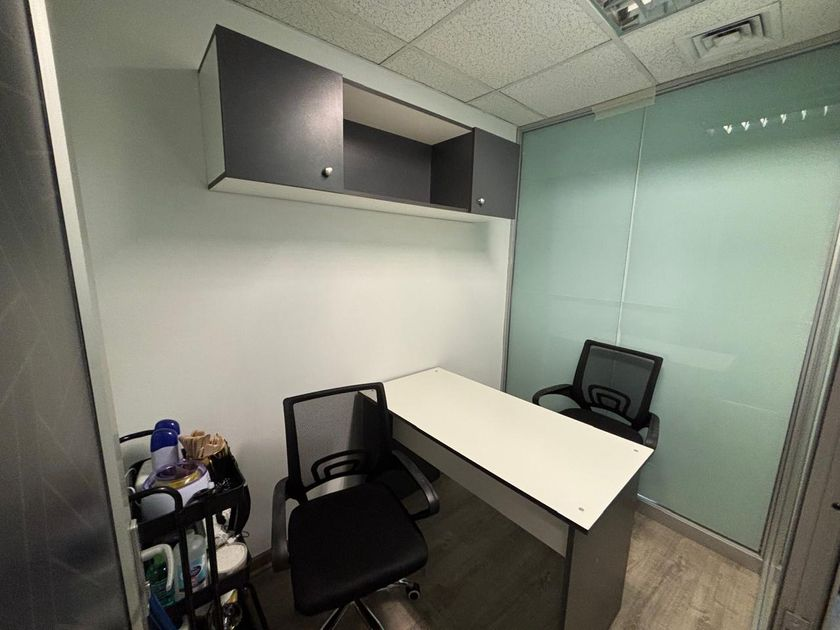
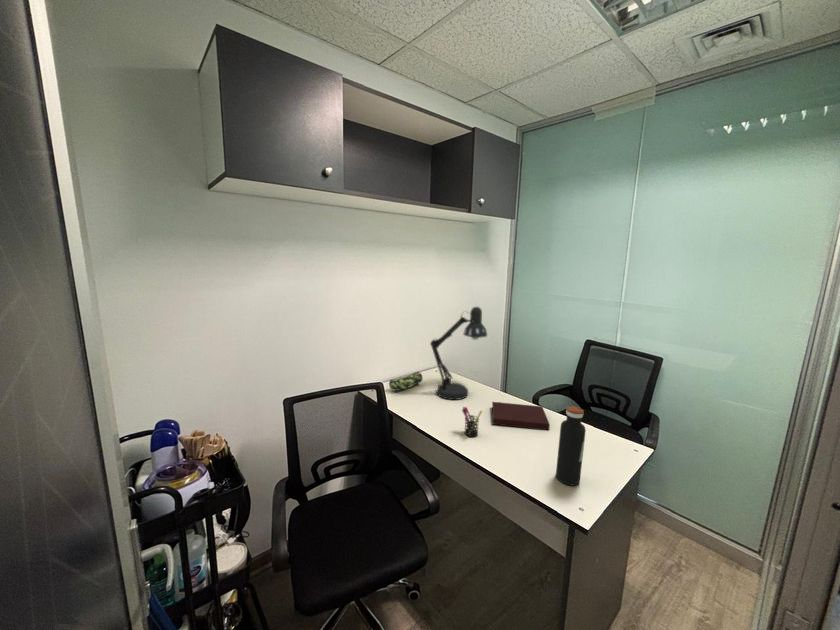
+ notebook [491,401,551,431]
+ desk lamp [429,306,488,401]
+ pen holder [461,406,483,438]
+ water bottle [555,405,587,487]
+ pencil case [388,371,424,392]
